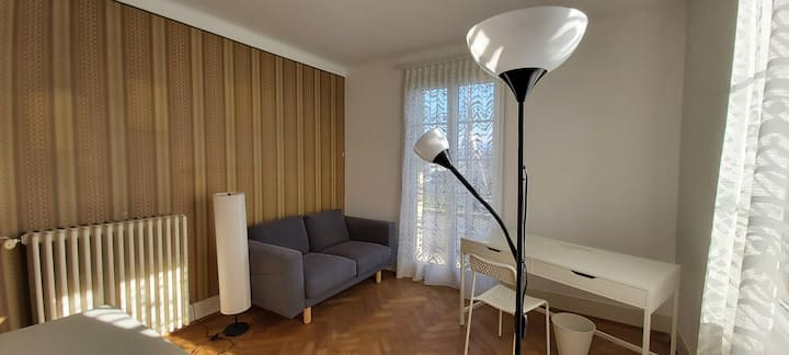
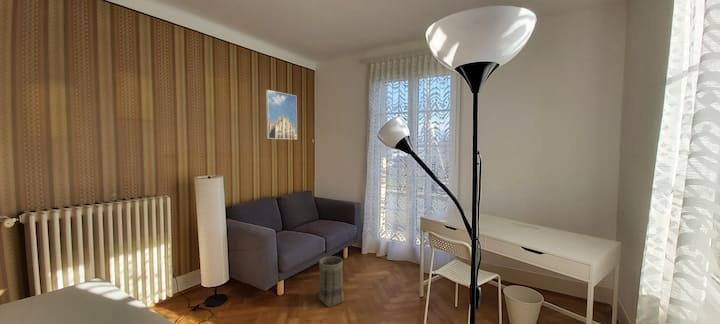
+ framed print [265,89,298,140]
+ basket [318,255,345,308]
